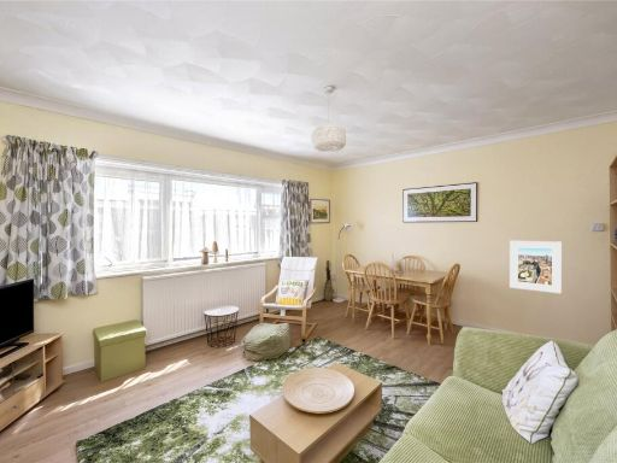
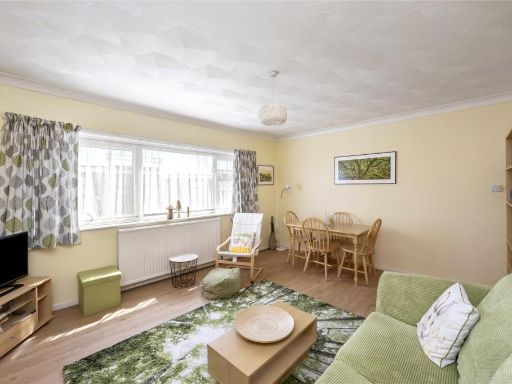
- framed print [509,240,563,294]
